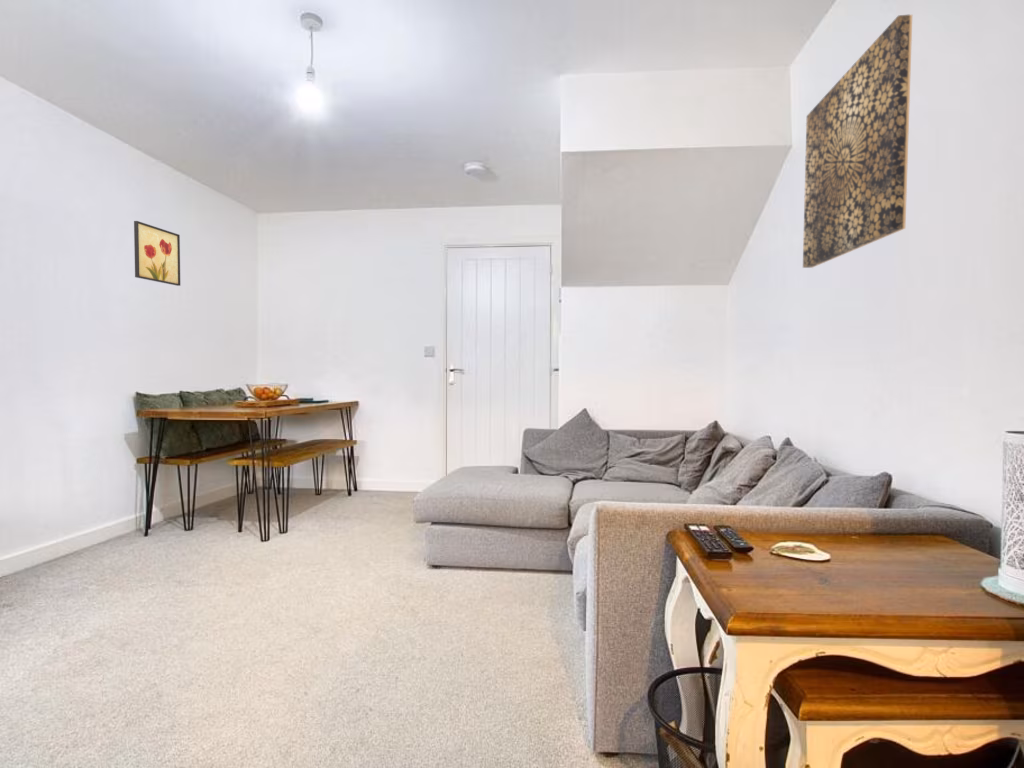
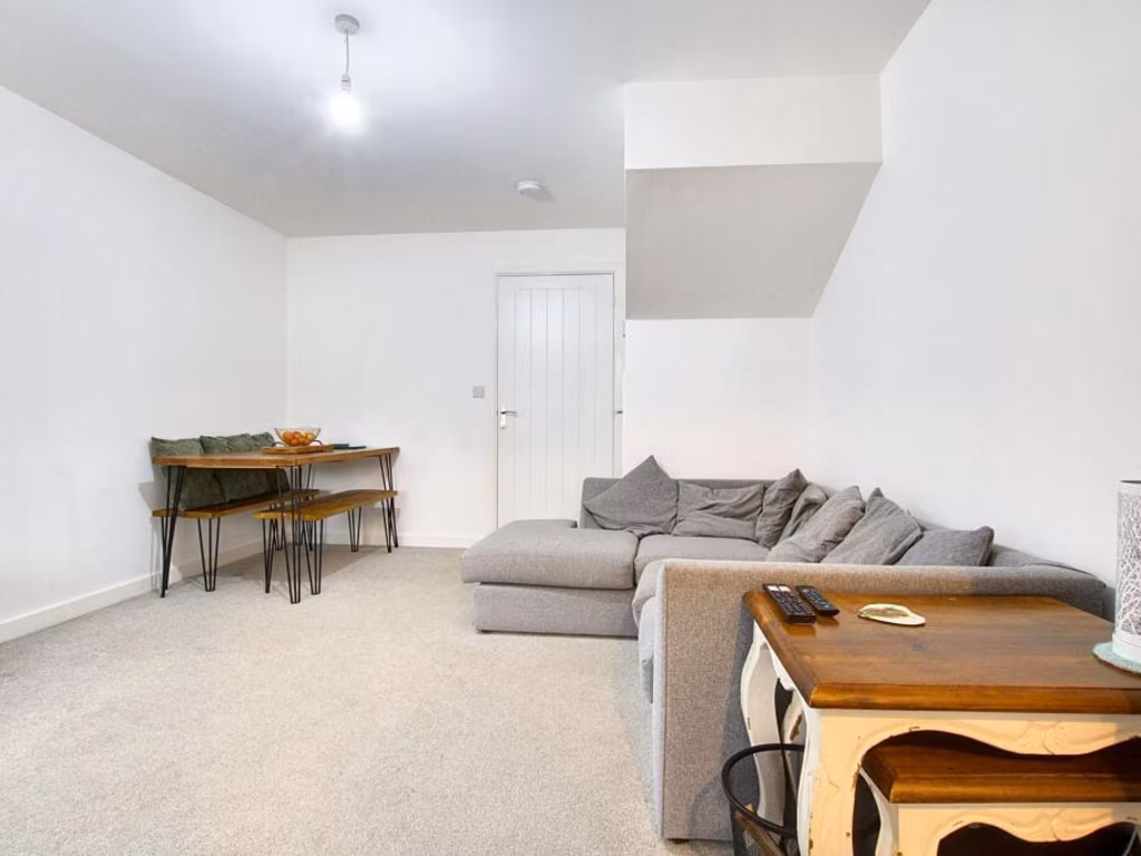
- wall art [802,14,913,269]
- wall art [133,220,181,287]
